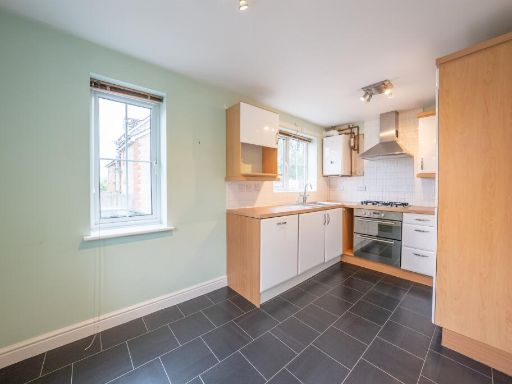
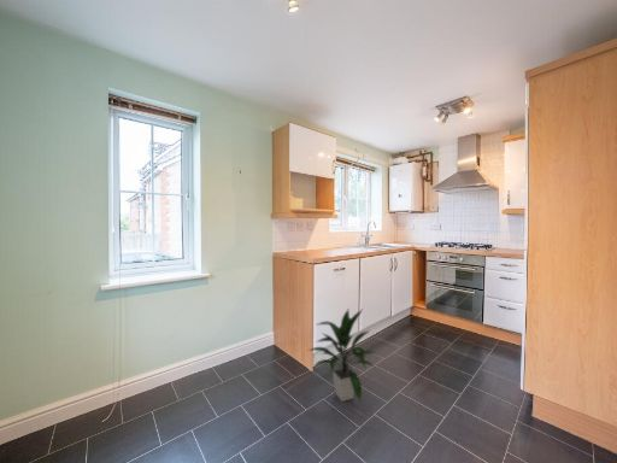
+ indoor plant [306,309,377,403]
